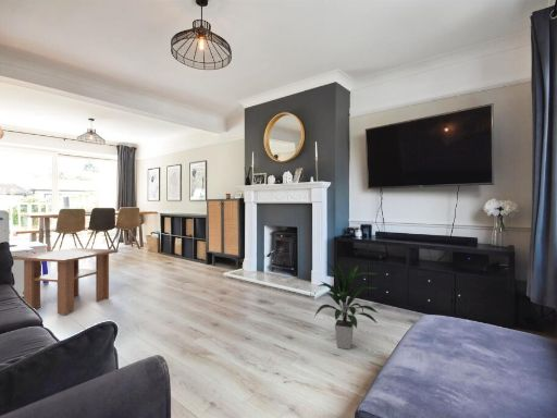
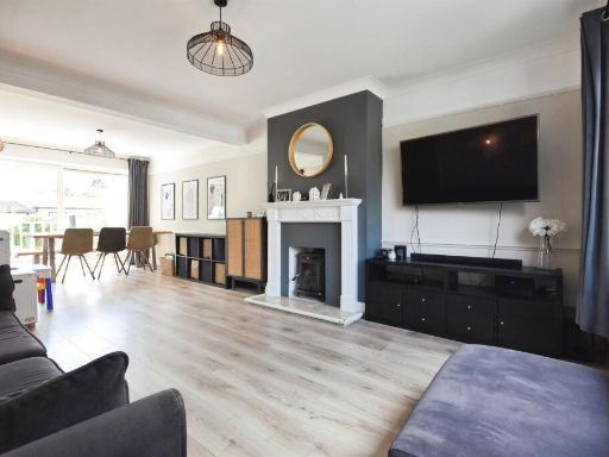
- indoor plant [313,262,380,351]
- coffee table [12,247,119,316]
